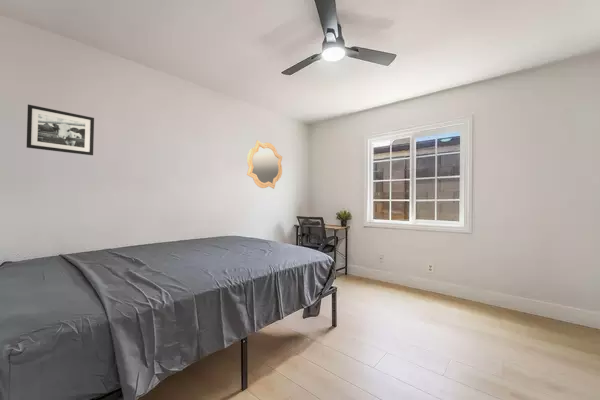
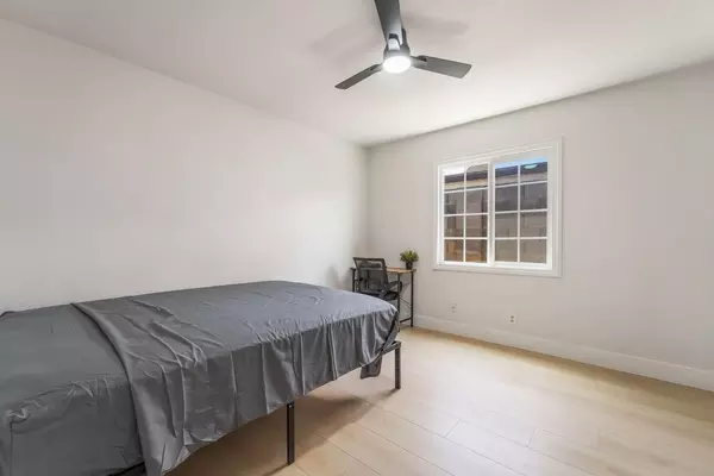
- picture frame [26,103,95,156]
- mirror [246,139,283,190]
